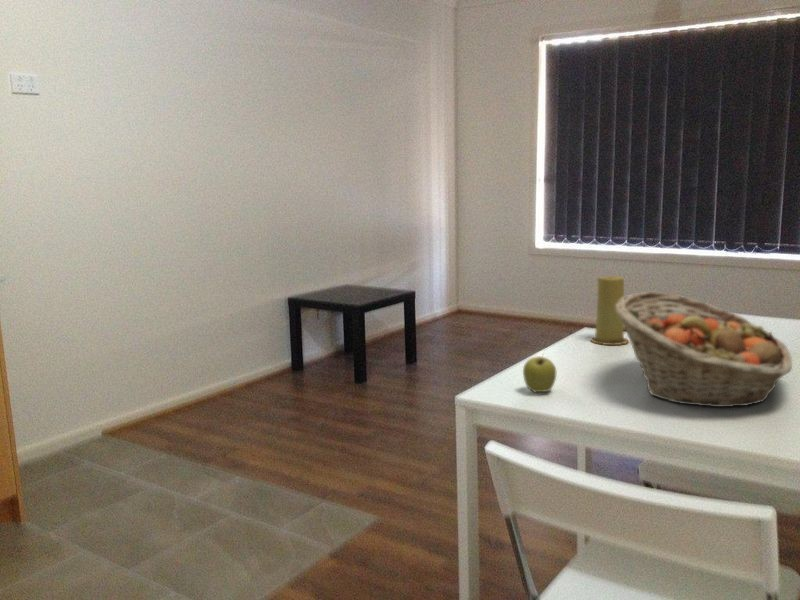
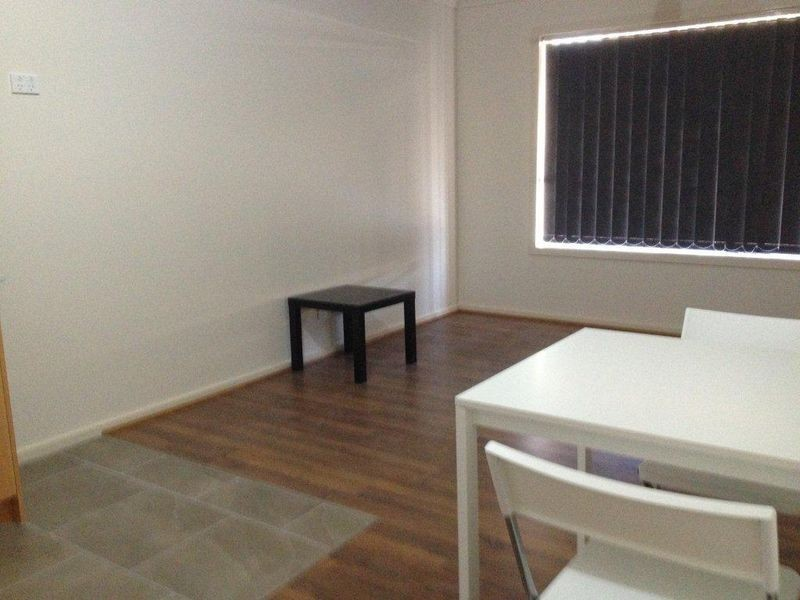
- apple [522,351,557,394]
- candle [590,275,630,346]
- fruit basket [616,291,793,408]
